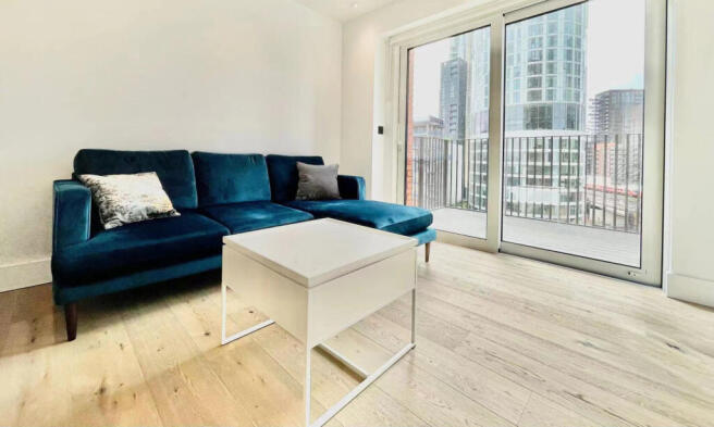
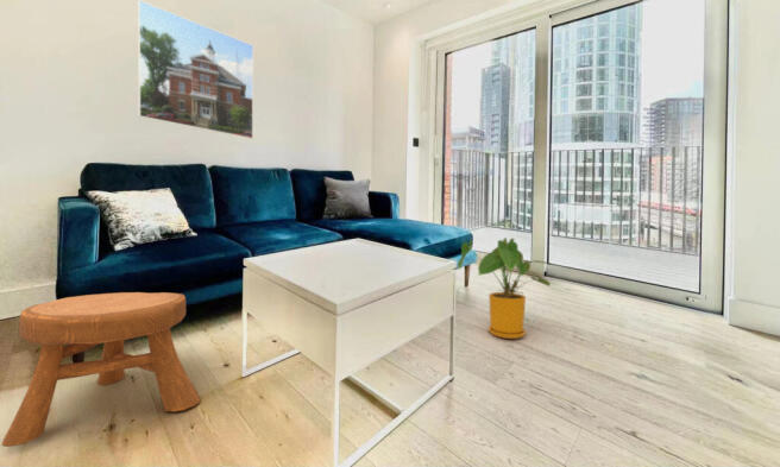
+ stool [1,291,202,448]
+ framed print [137,0,254,140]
+ house plant [457,236,554,340]
